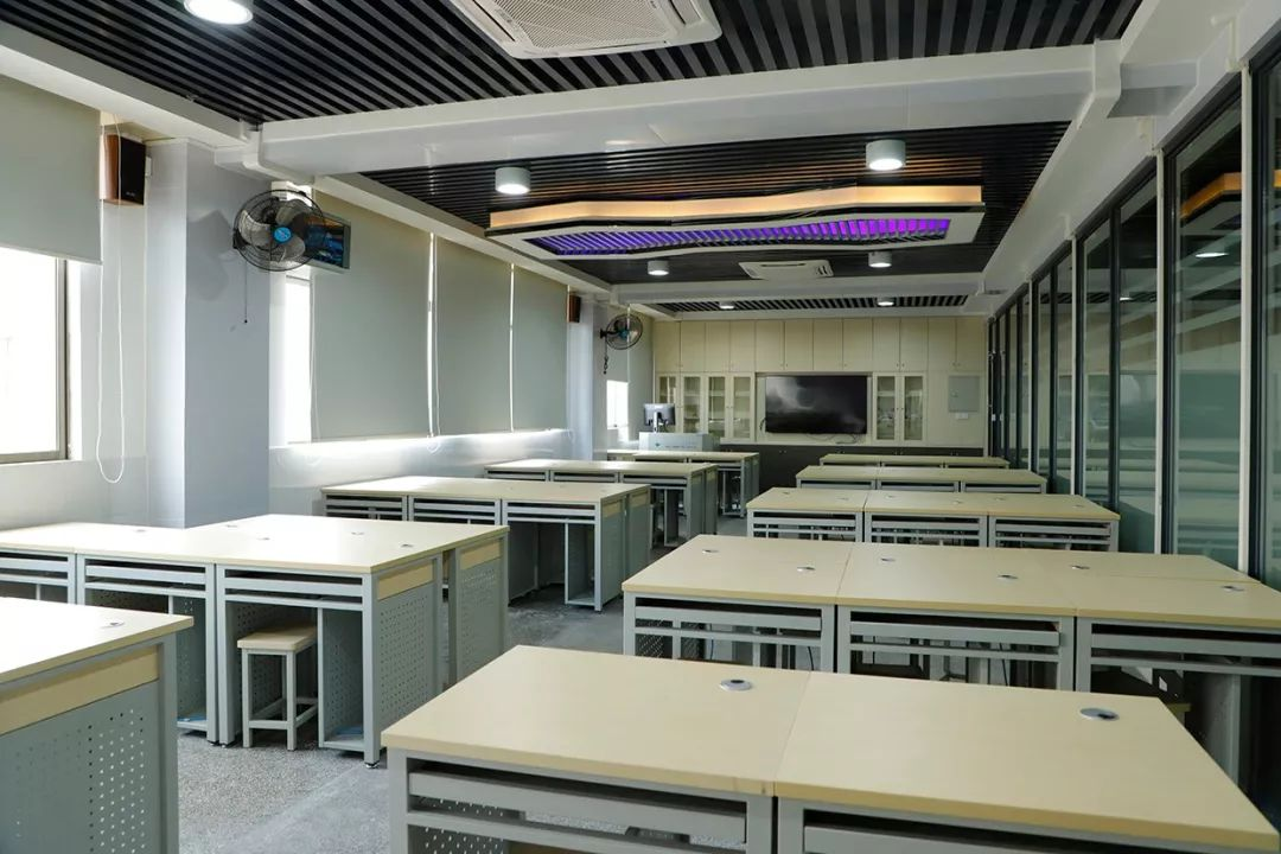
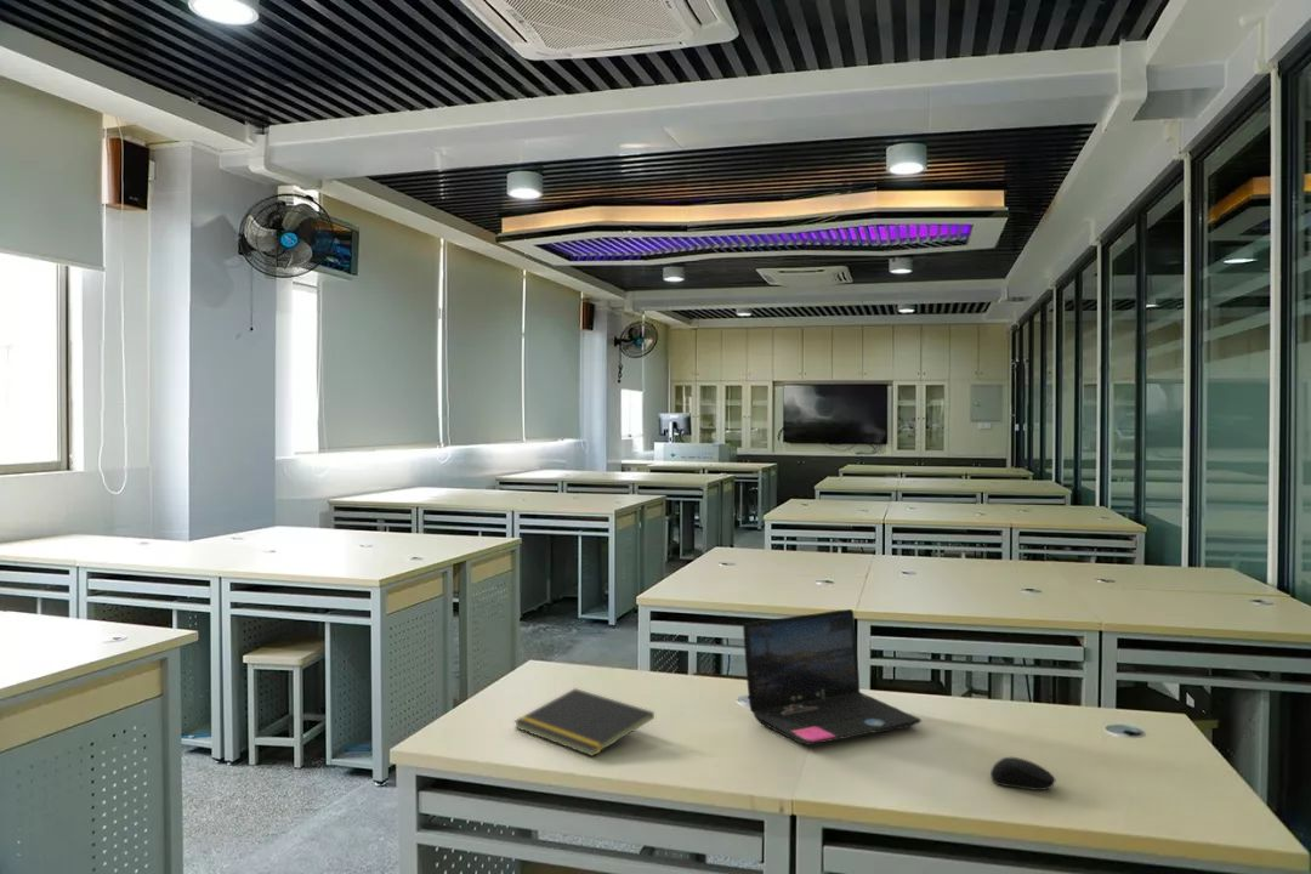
+ laptop [742,608,923,747]
+ computer mouse [989,756,1056,791]
+ notepad [512,687,656,757]
